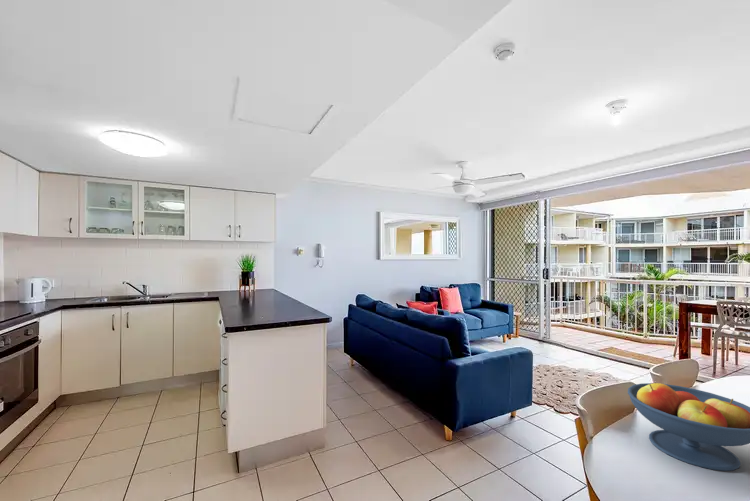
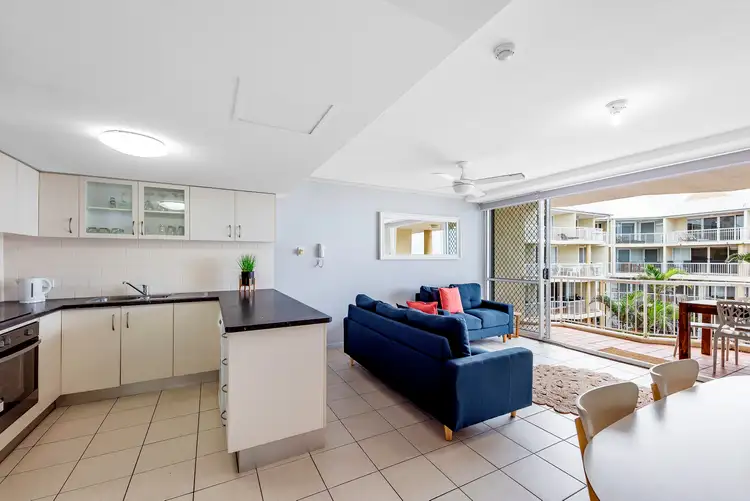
- fruit bowl [627,382,750,472]
